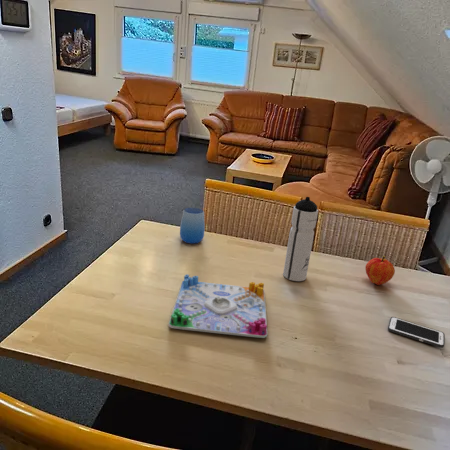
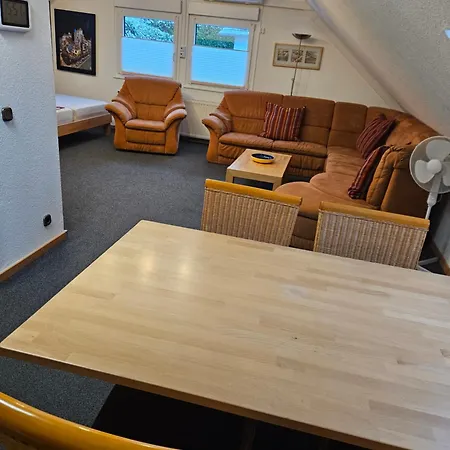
- water bottle [282,196,319,282]
- board game [167,273,268,339]
- cup [179,207,206,245]
- fruit [364,255,396,286]
- cell phone [387,316,446,349]
